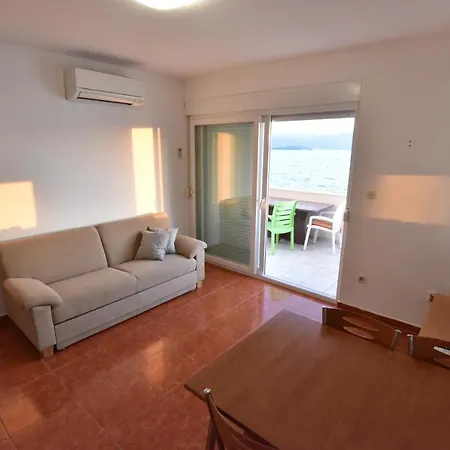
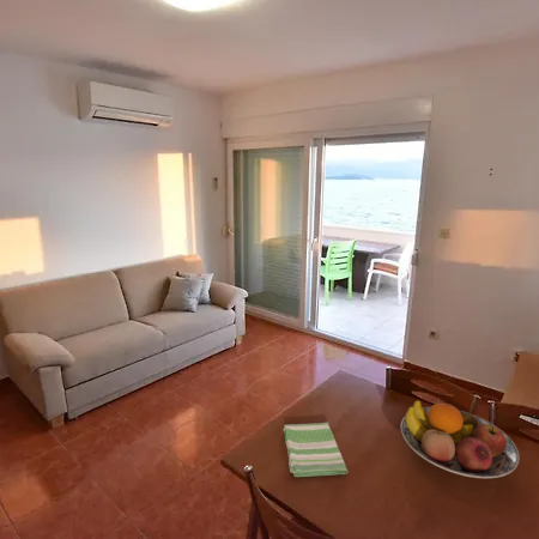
+ fruit bowl [400,399,521,479]
+ dish towel [283,422,349,478]
